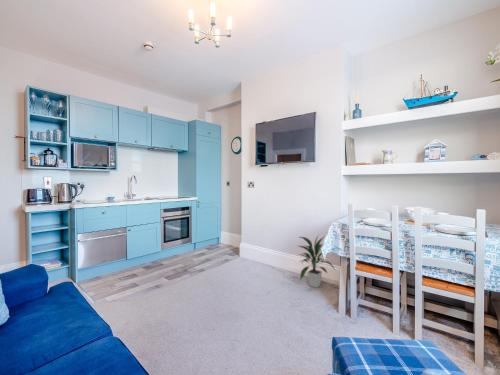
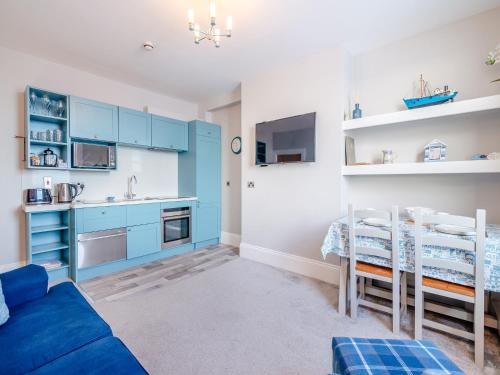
- indoor plant [298,234,336,289]
